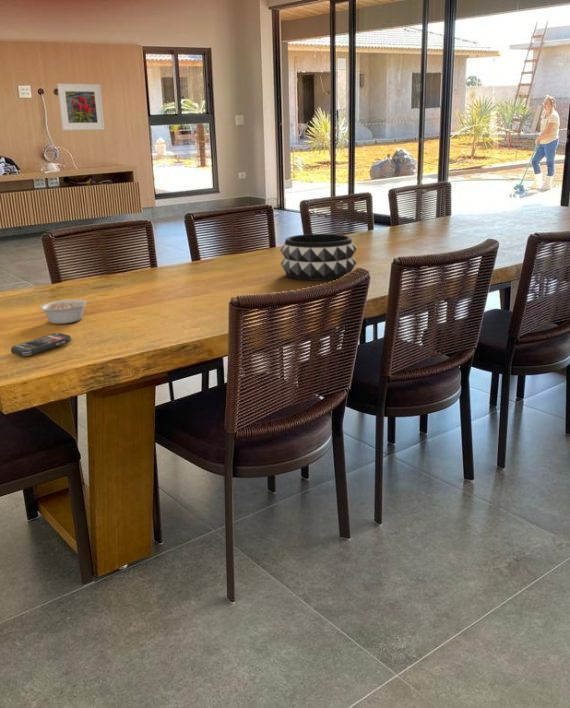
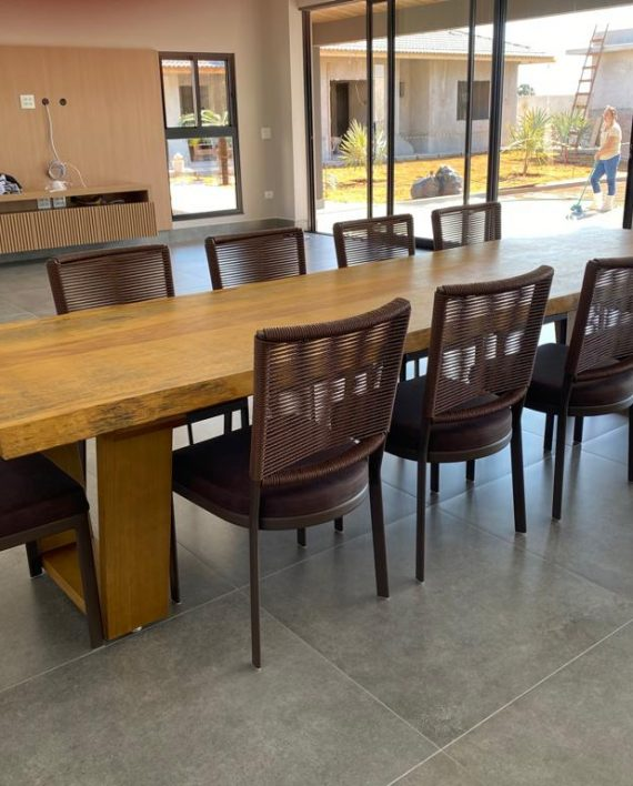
- legume [39,298,96,325]
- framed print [56,83,105,131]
- decorative bowl [279,233,357,282]
- smartphone [10,332,73,357]
